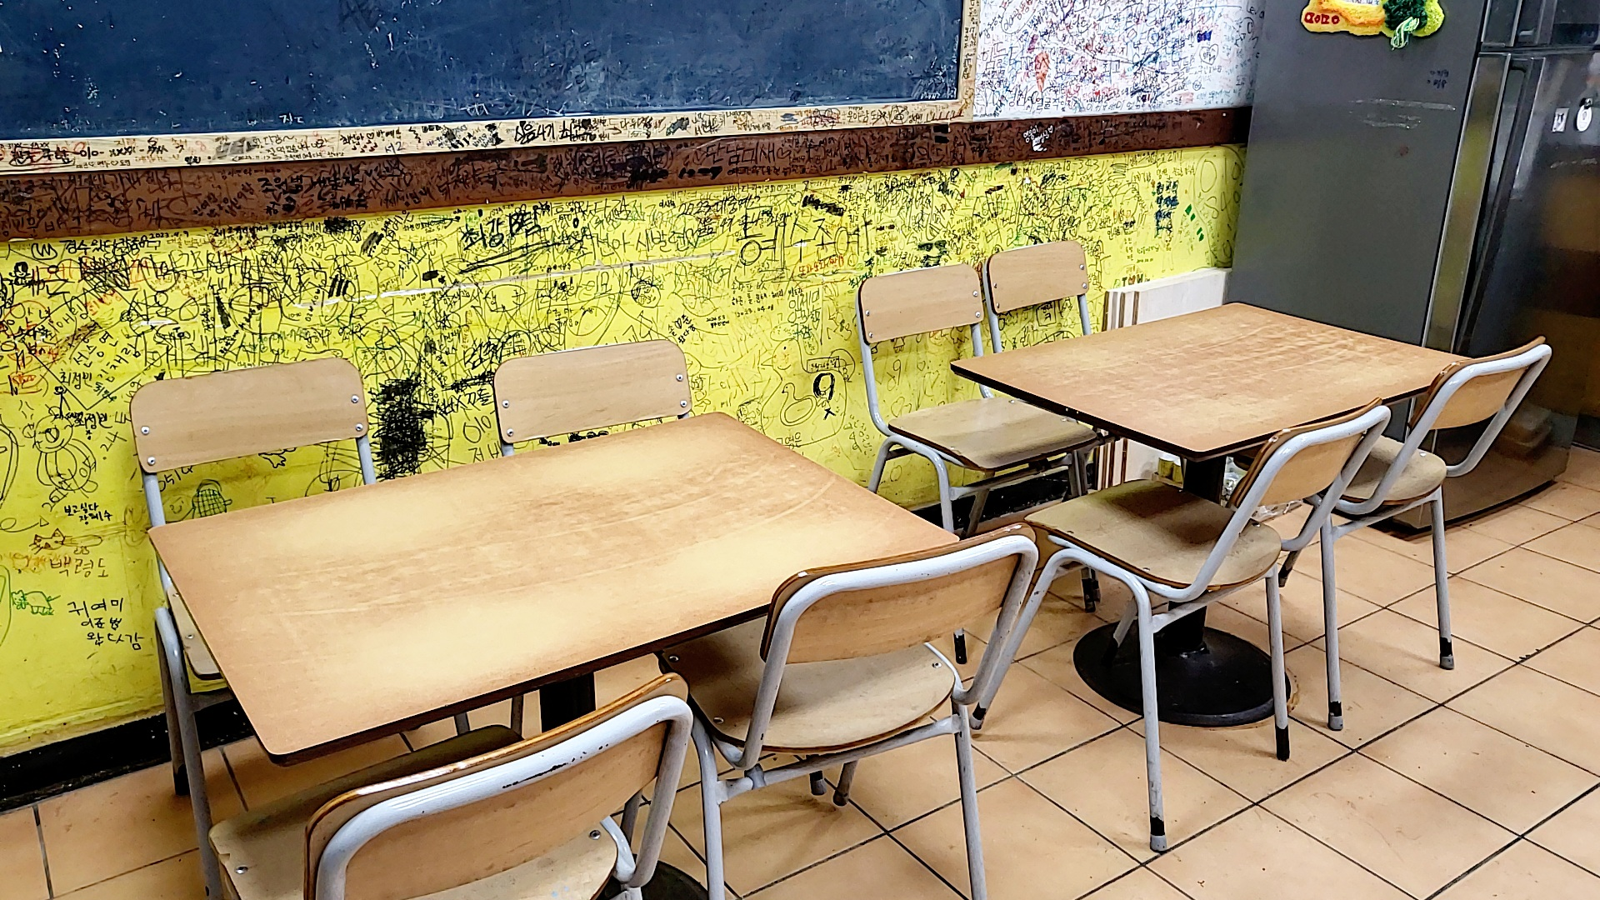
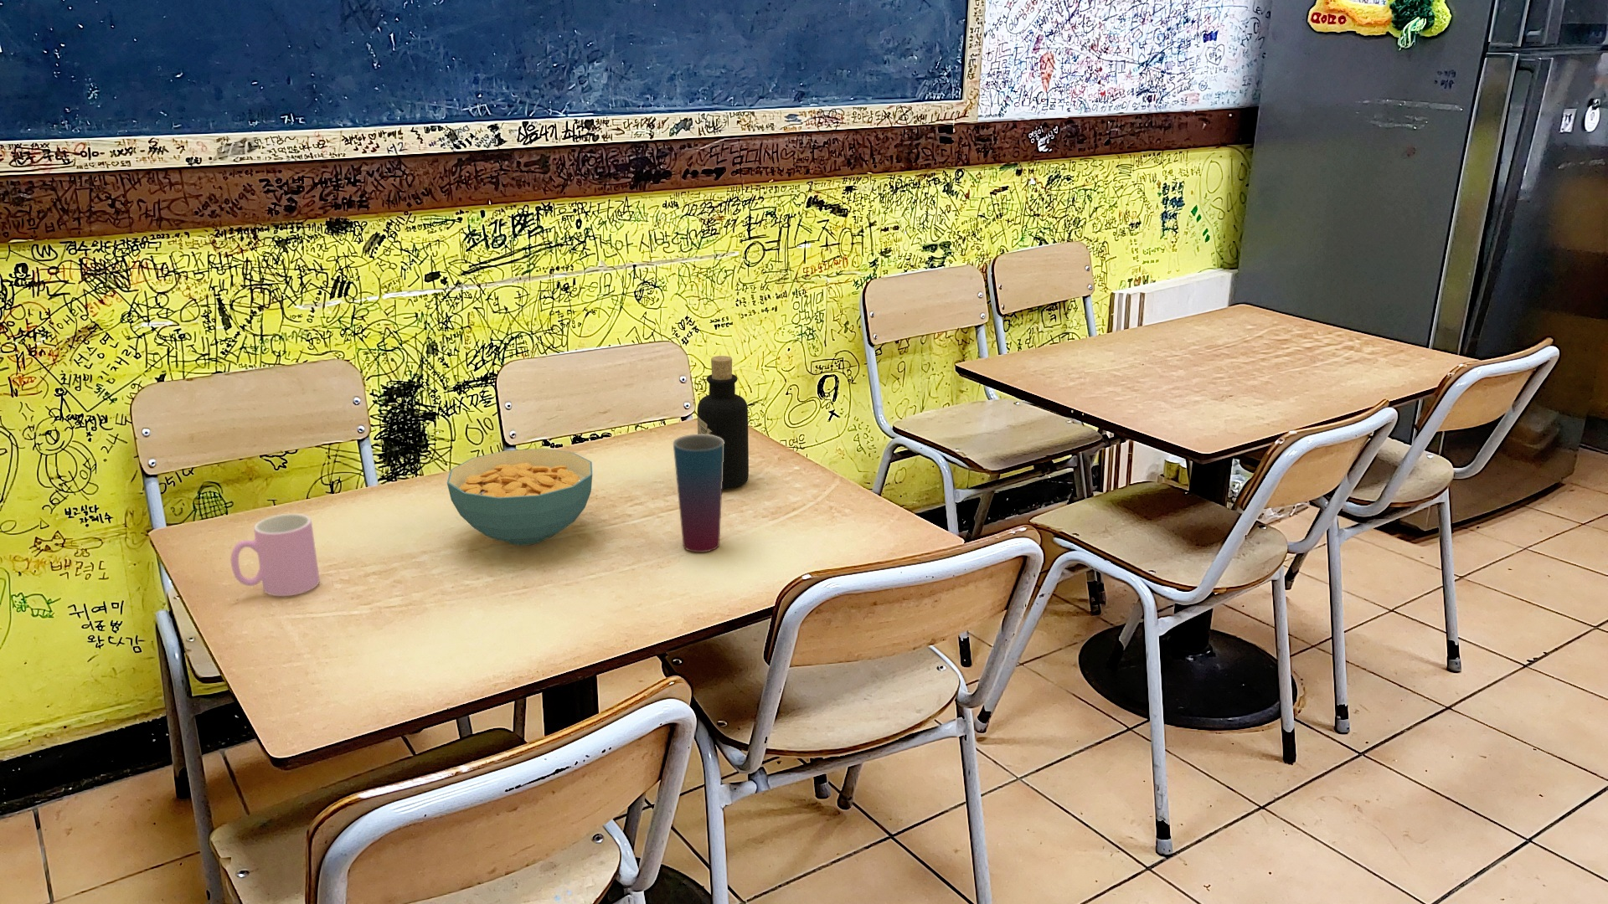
+ cereal bowl [446,448,593,545]
+ cup [230,513,320,597]
+ bottle [697,355,750,490]
+ cup [673,434,724,553]
